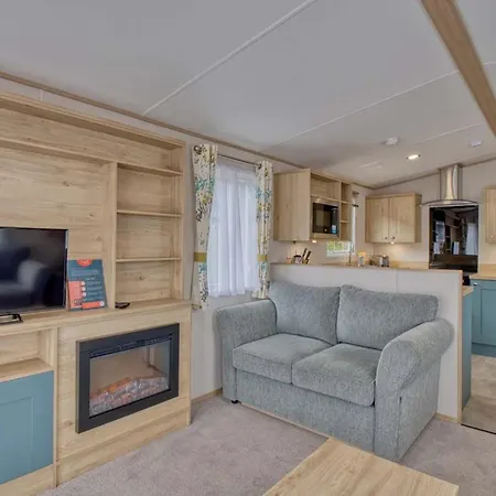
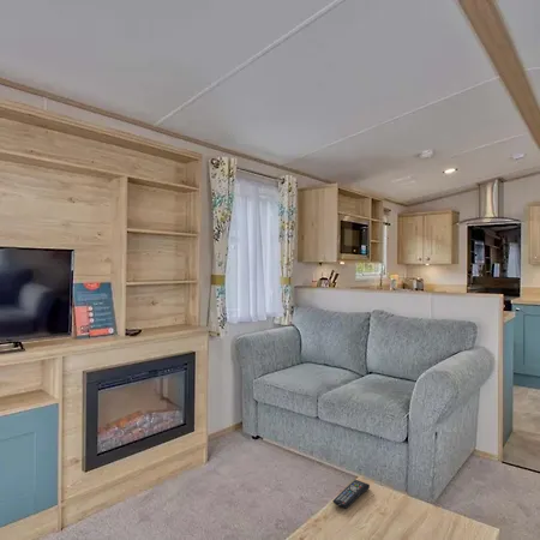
+ remote control [331,479,371,509]
